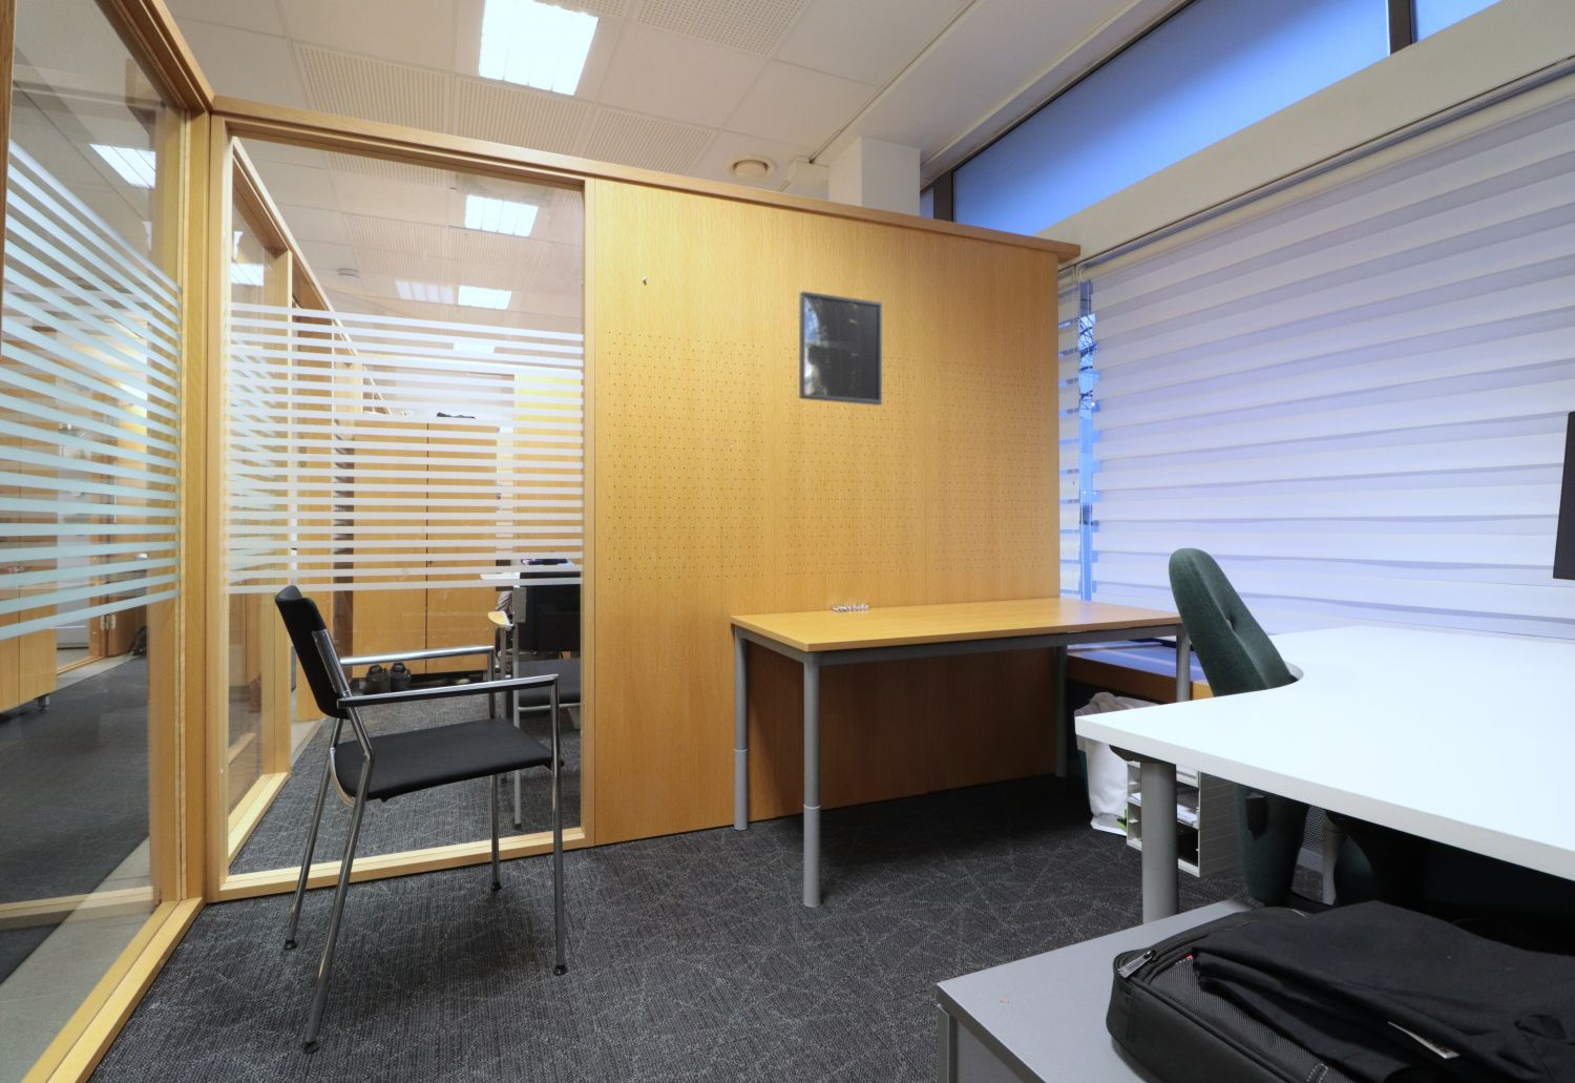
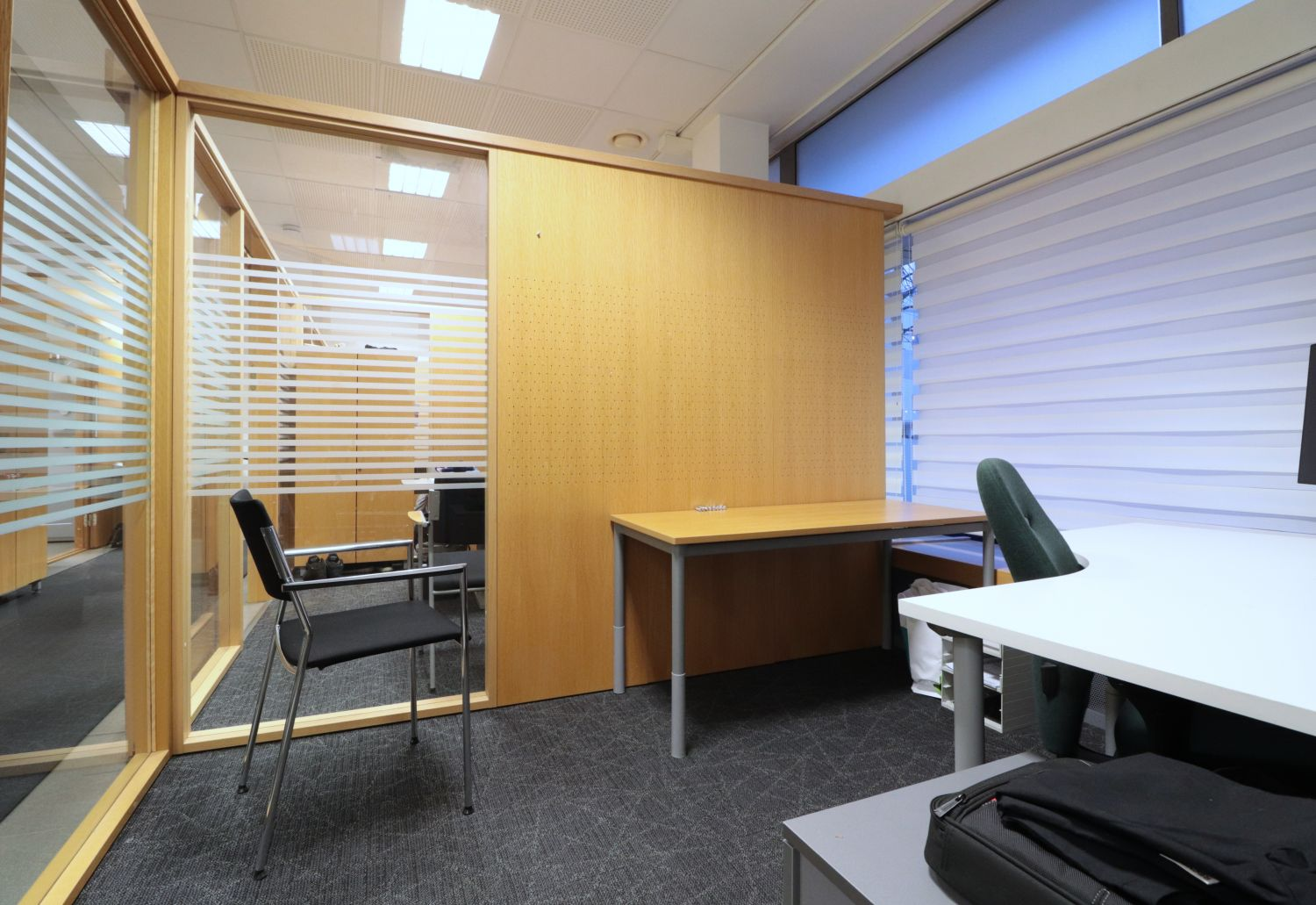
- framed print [798,290,883,407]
